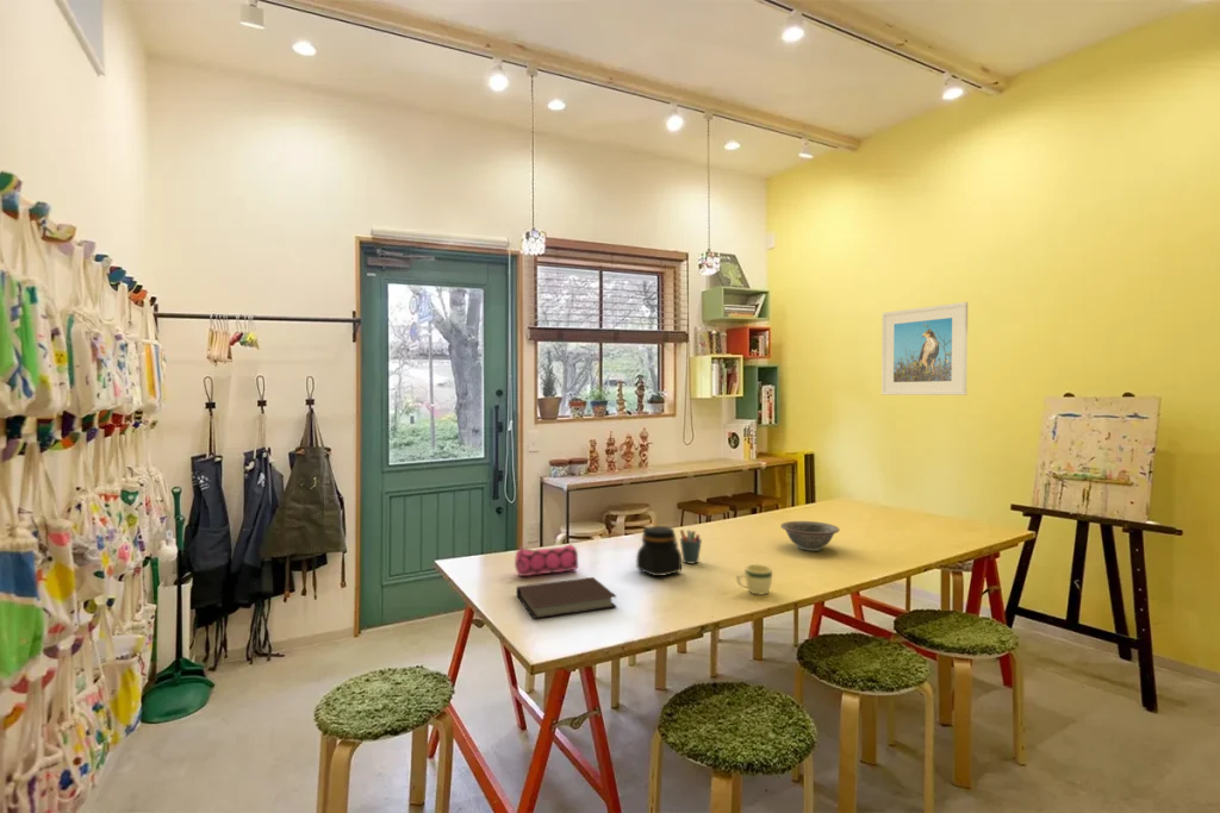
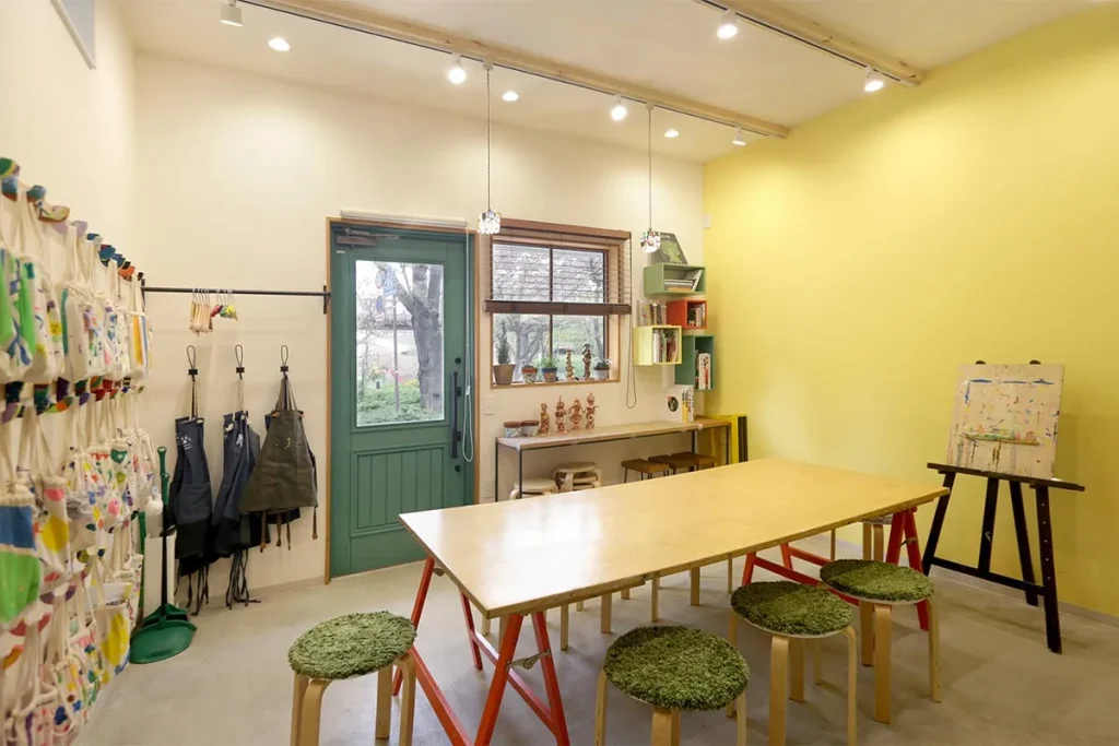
- decorative bowl [779,520,840,552]
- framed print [880,301,969,396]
- pen holder [679,529,703,564]
- mug [735,563,773,596]
- notebook [516,576,618,620]
- jar [635,525,683,577]
- pencil case [513,543,579,577]
